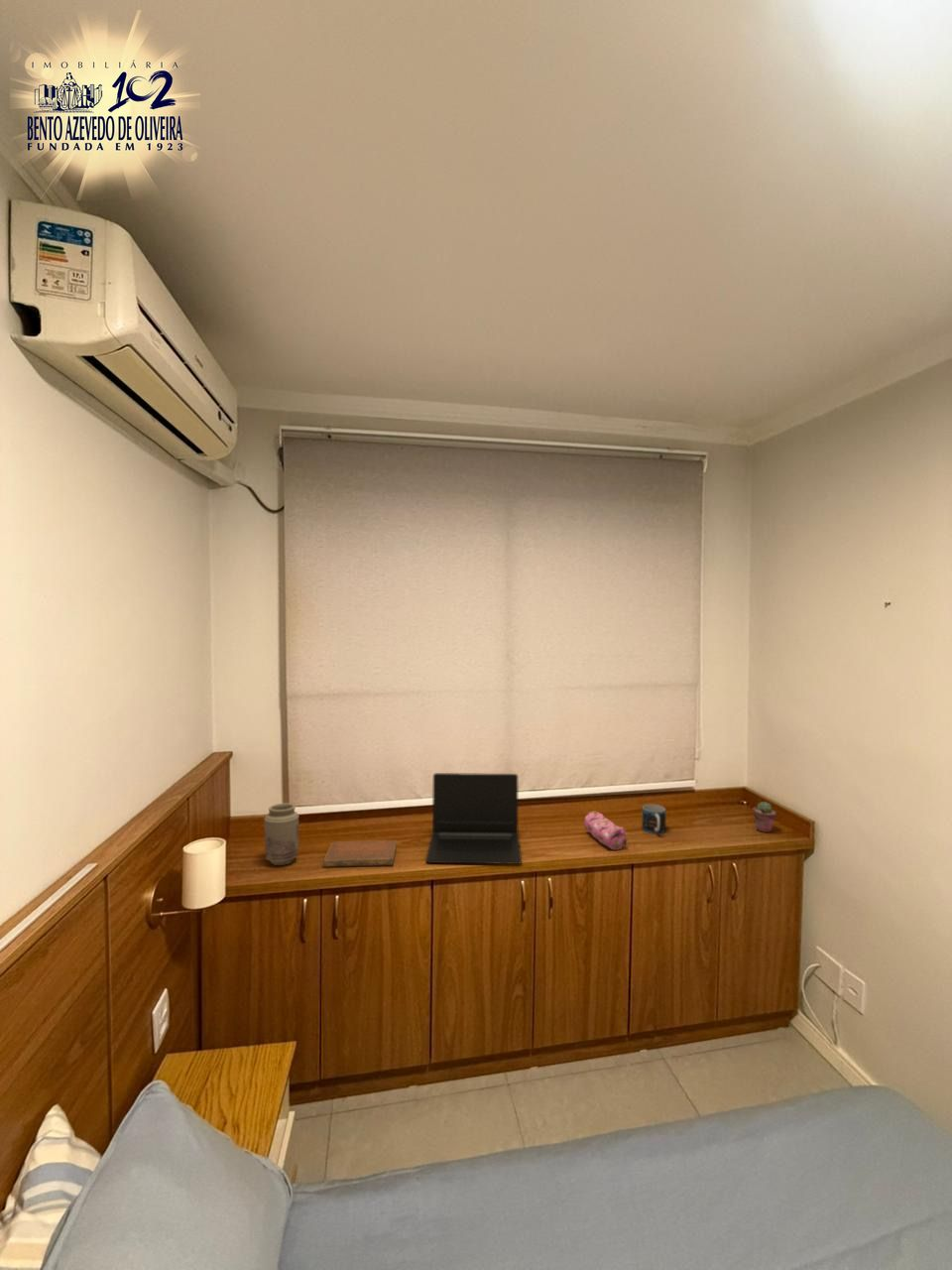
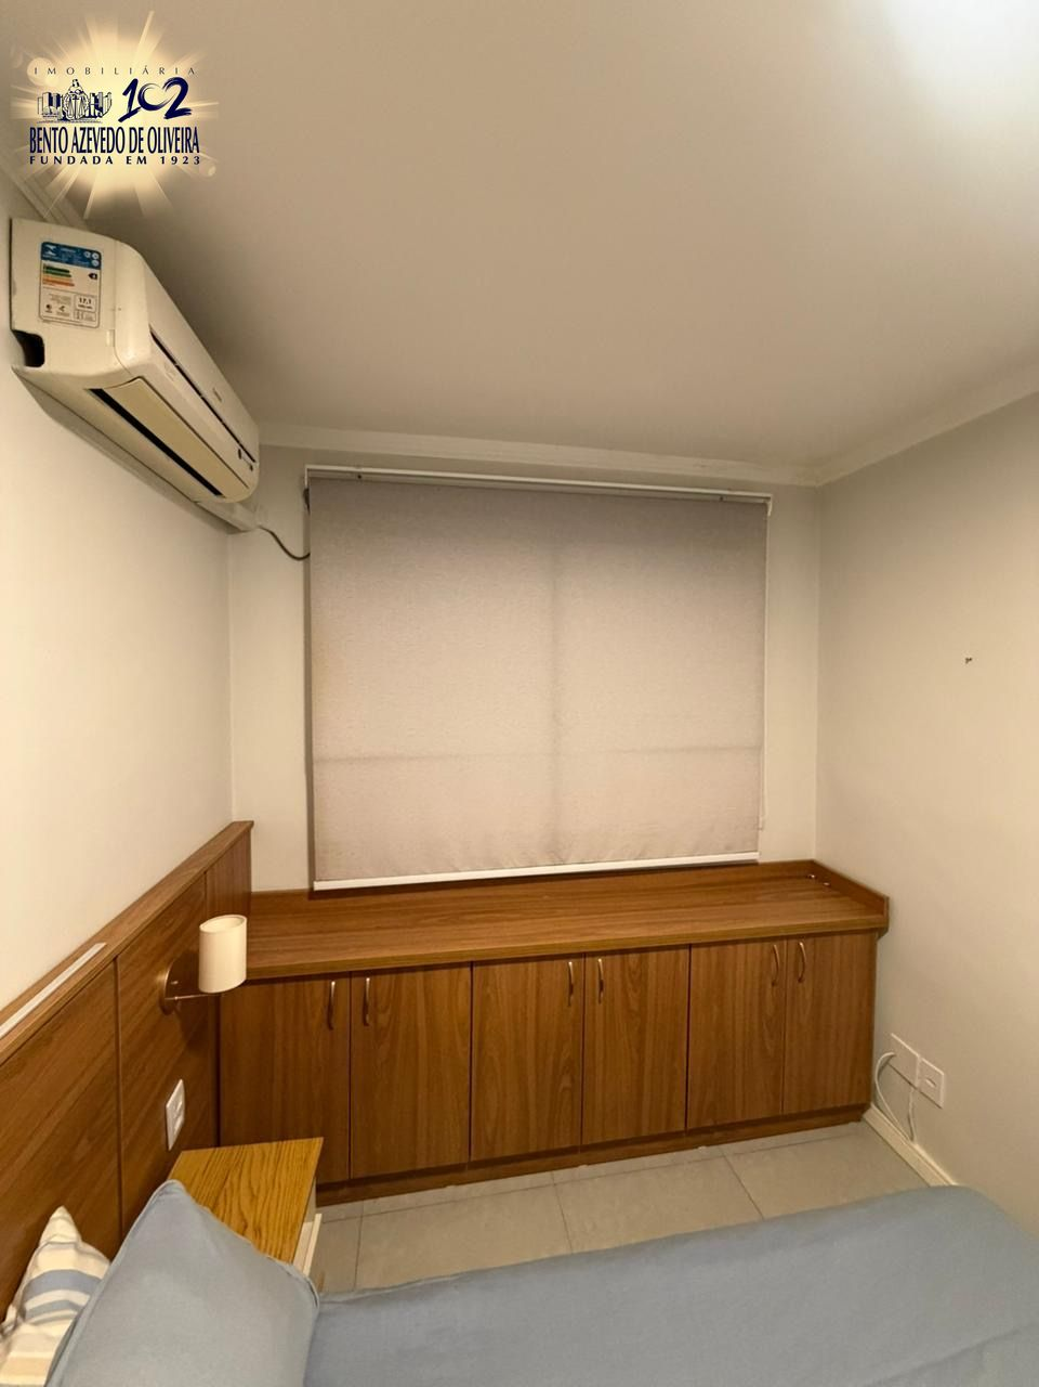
- pencil case [583,811,628,851]
- laptop [424,772,523,865]
- notebook [322,839,398,868]
- potted succulent [752,801,777,833]
- mug [641,804,666,835]
- vase [264,803,299,866]
